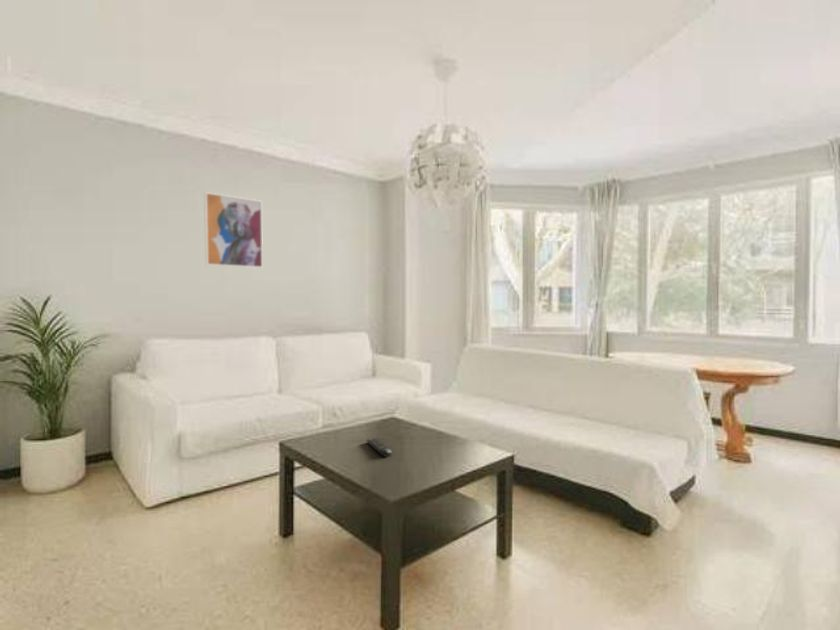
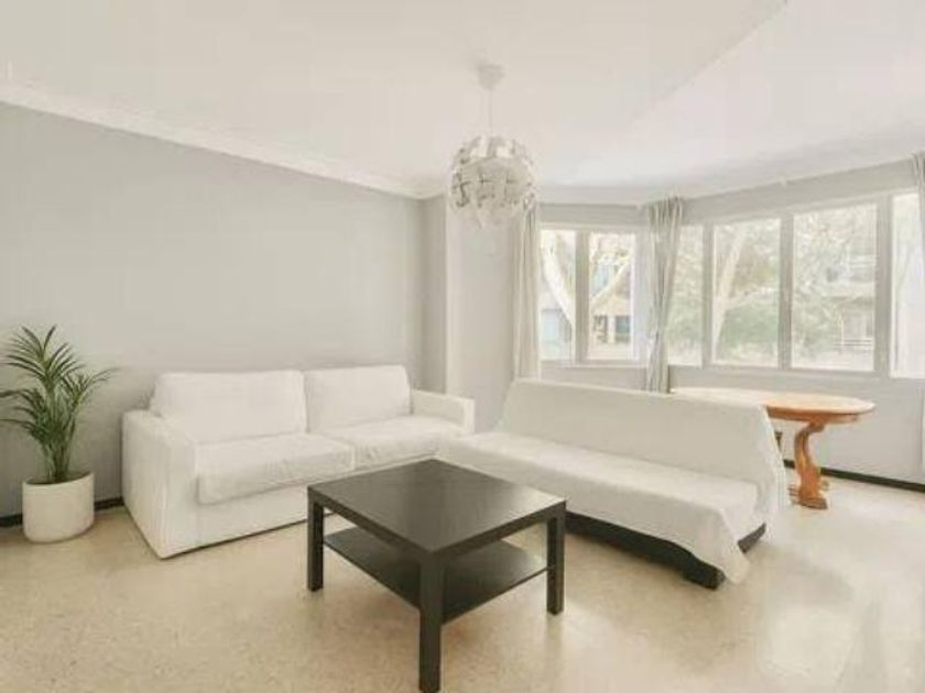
- wall art [203,191,264,269]
- remote control [365,437,393,458]
